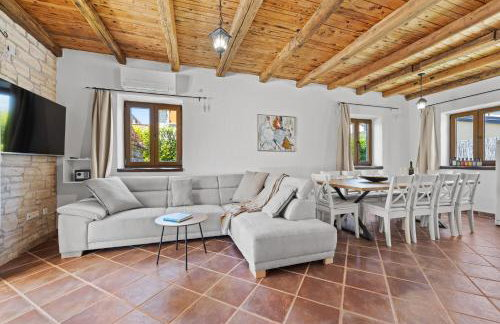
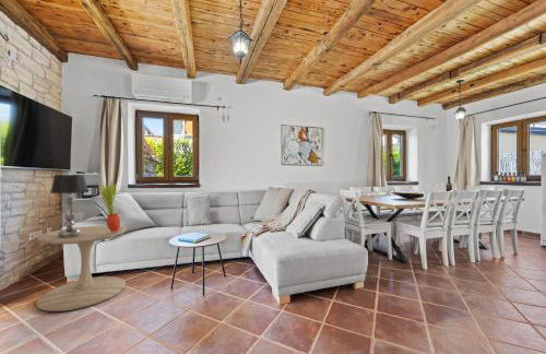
+ potted plant [97,179,121,232]
+ side table [35,224,128,312]
+ table lamp [49,174,90,237]
